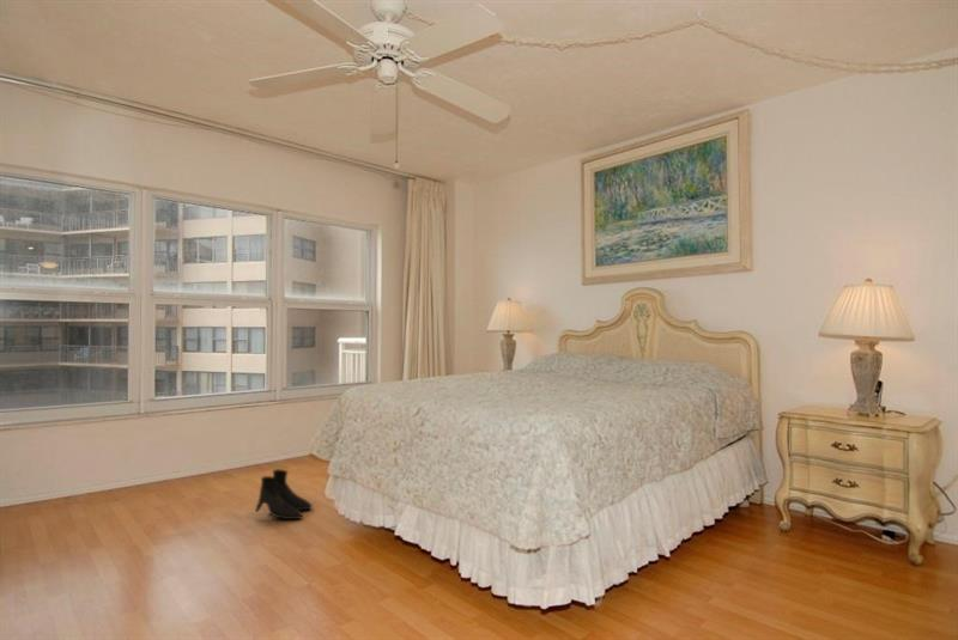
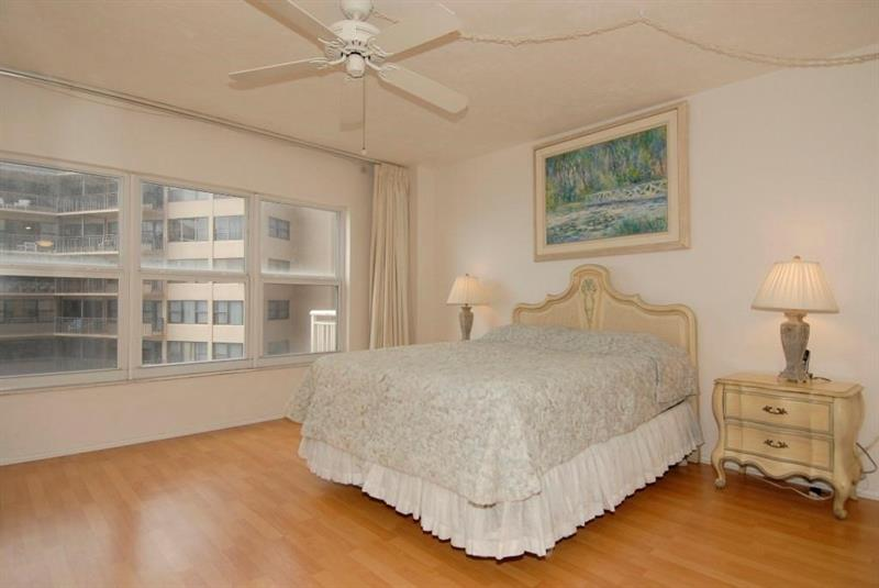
- boots [254,468,314,520]
